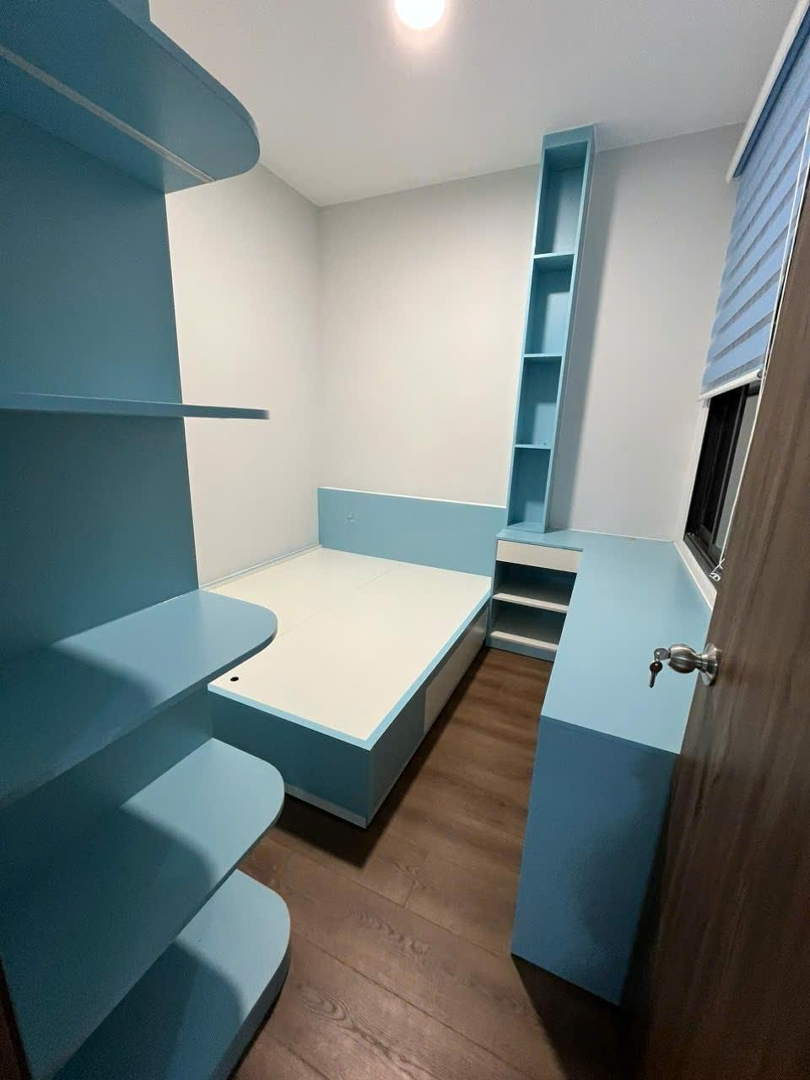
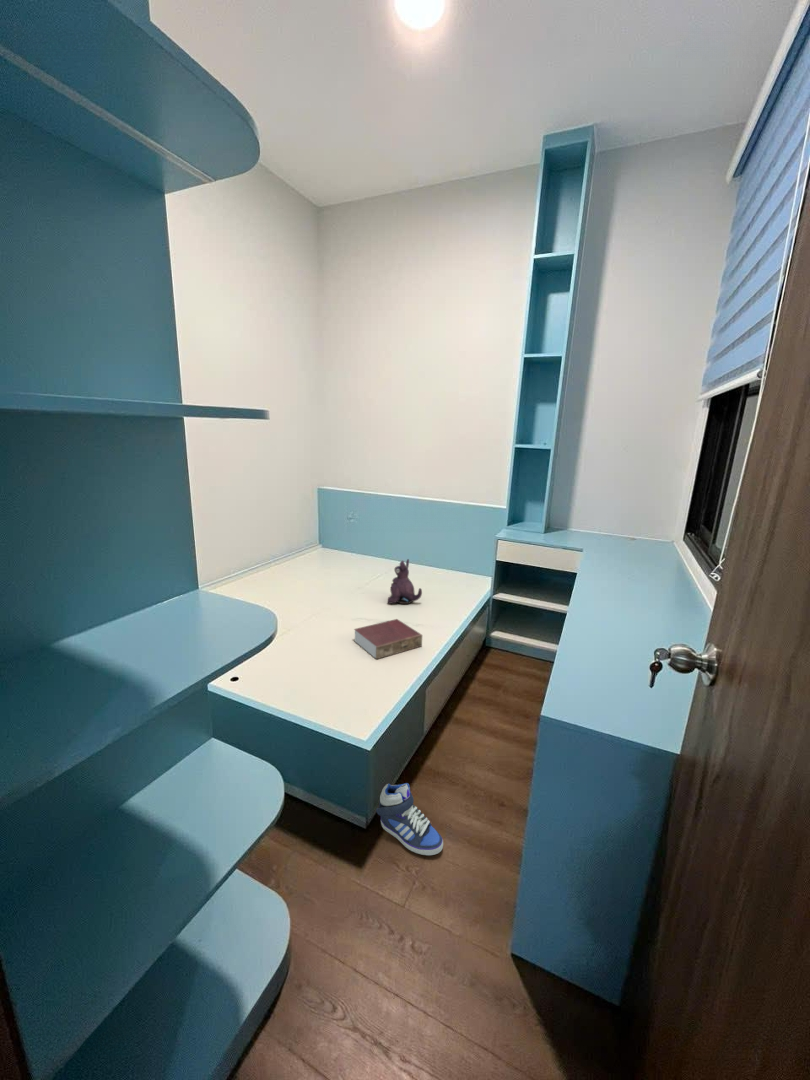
+ plush toy [386,558,423,605]
+ book [353,618,423,660]
+ sneaker [375,782,444,856]
